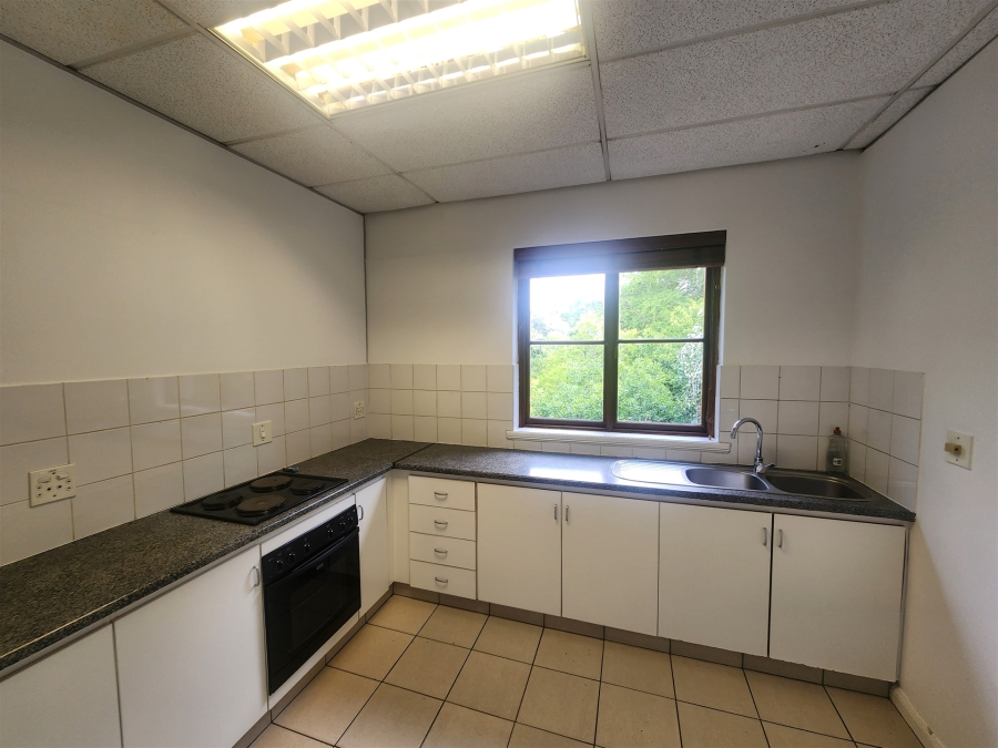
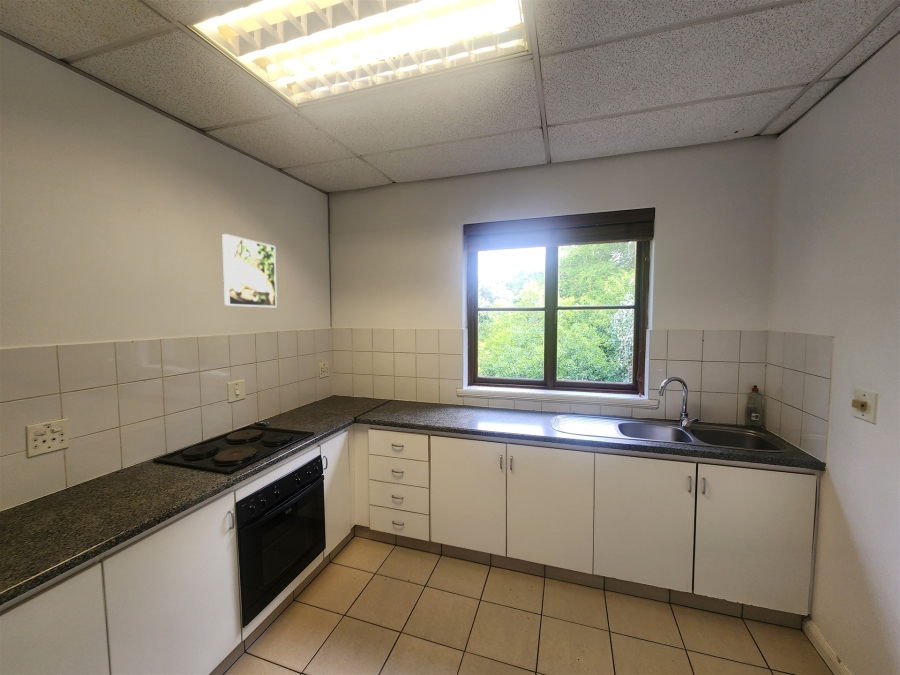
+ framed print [221,233,278,308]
